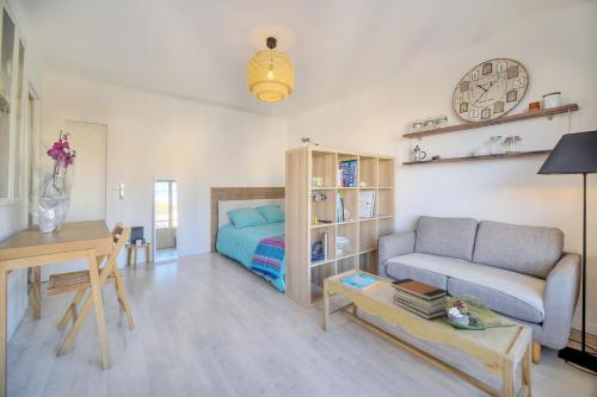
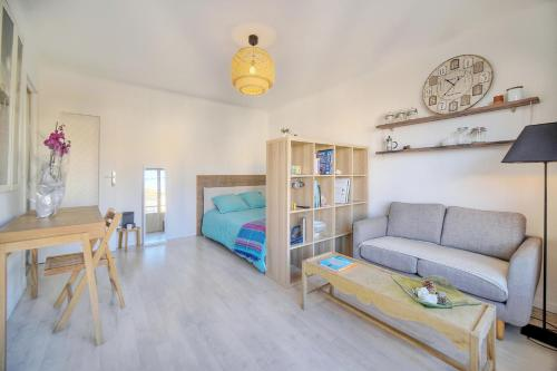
- book stack [389,278,449,321]
